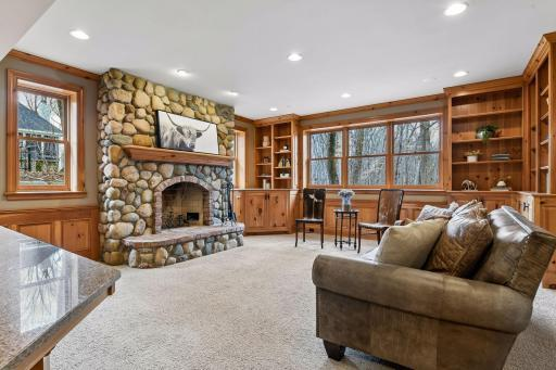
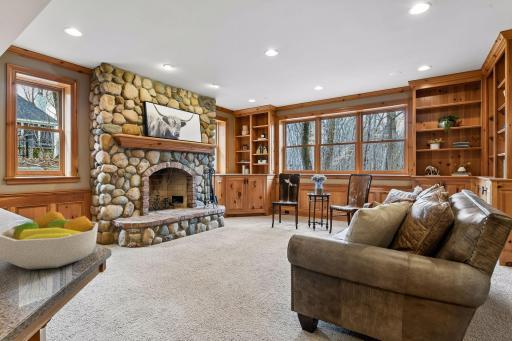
+ fruit bowl [0,210,99,271]
